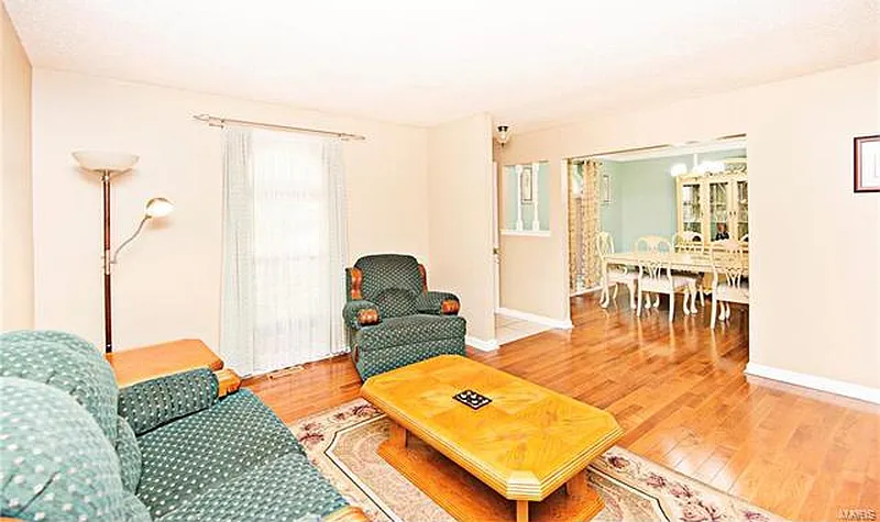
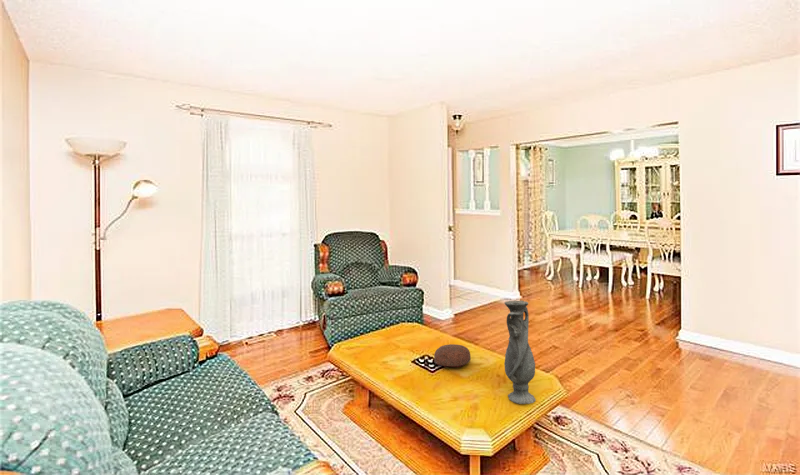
+ vase [503,300,537,405]
+ decorative bowl [433,343,472,368]
